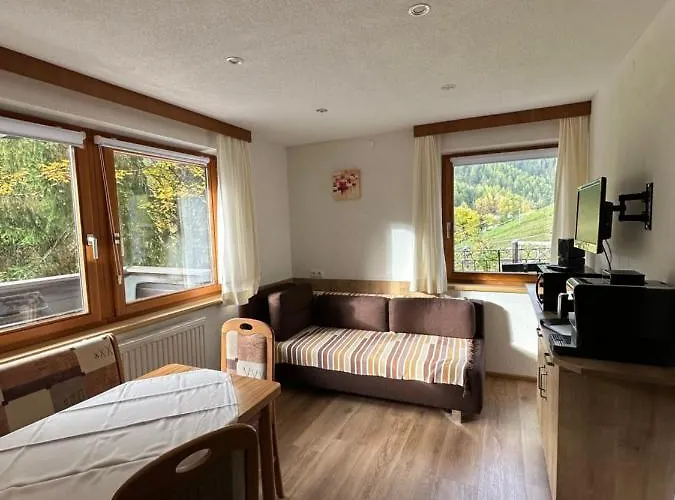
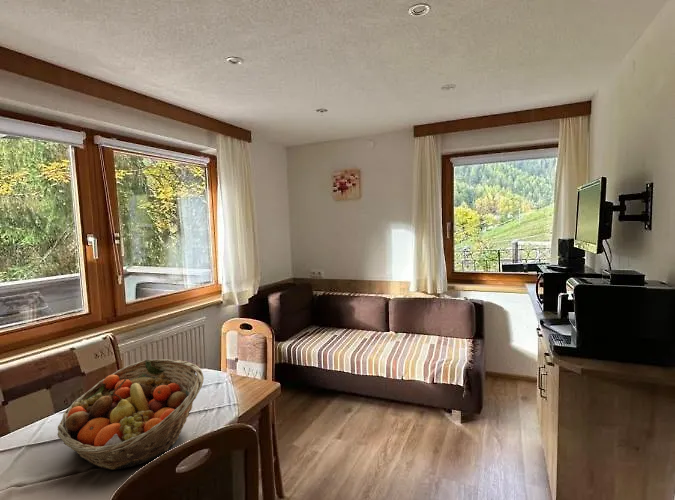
+ fruit basket [56,358,205,471]
